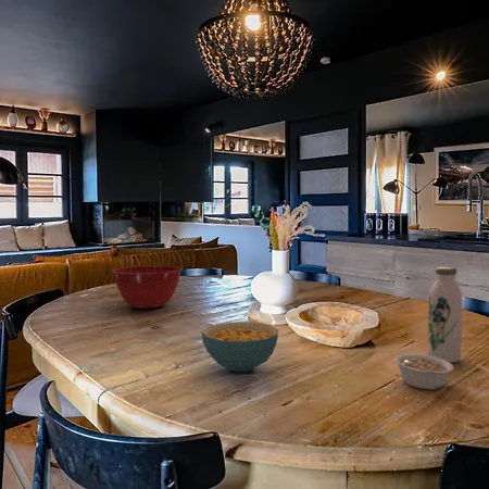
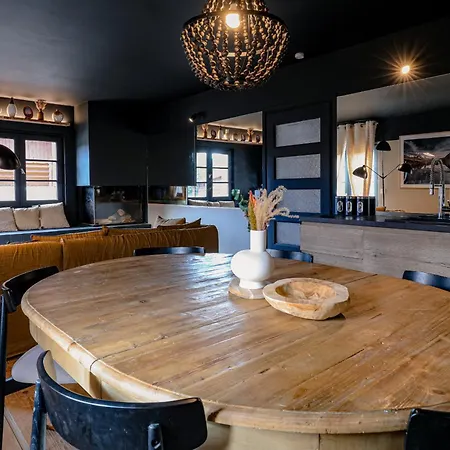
- mixing bowl [111,265,184,310]
- cereal bowl [201,321,280,373]
- legume [393,352,454,390]
- water bottle [427,266,463,364]
